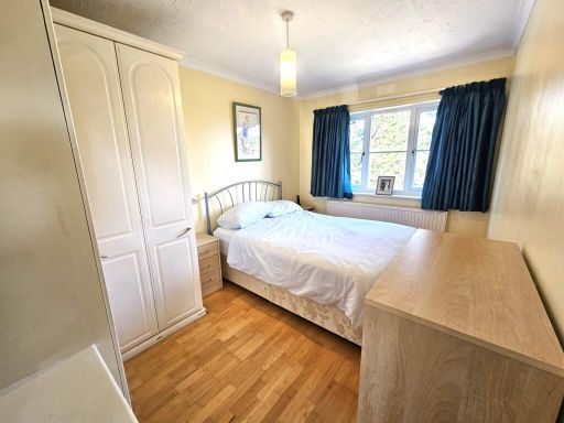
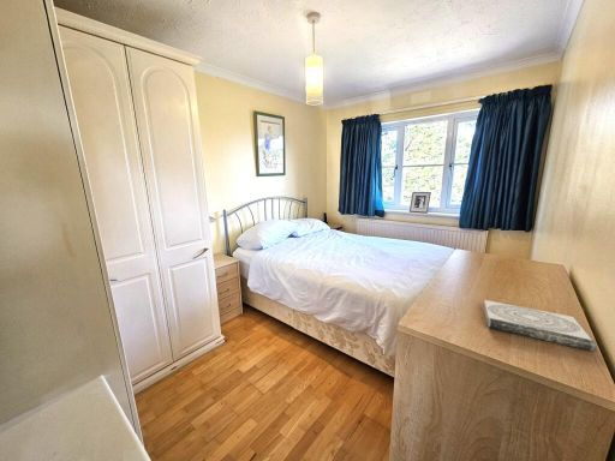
+ book [482,299,597,353]
